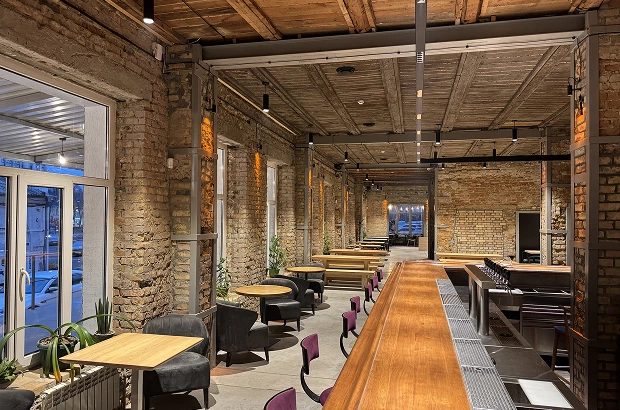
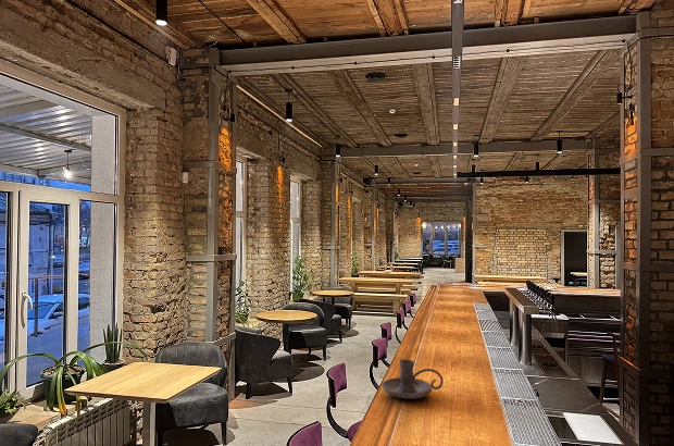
+ candle holder [380,359,445,399]
